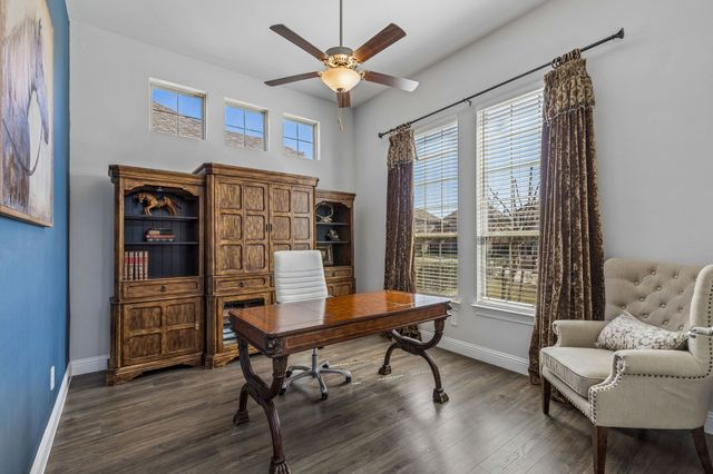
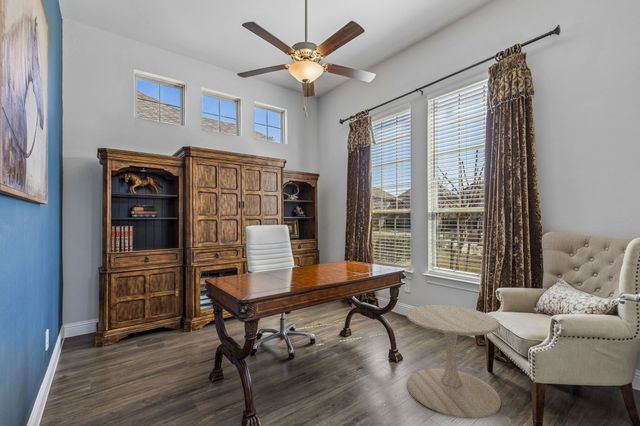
+ side table [406,304,502,420]
